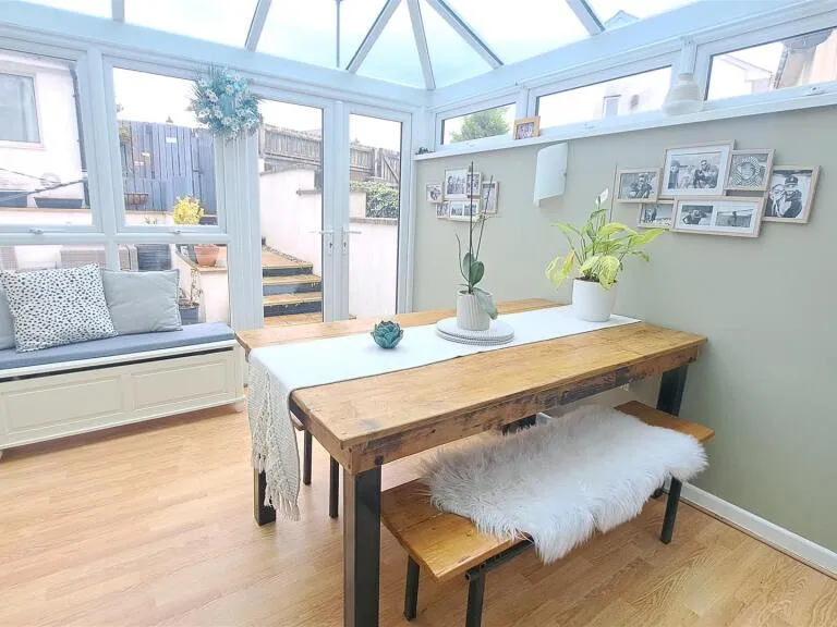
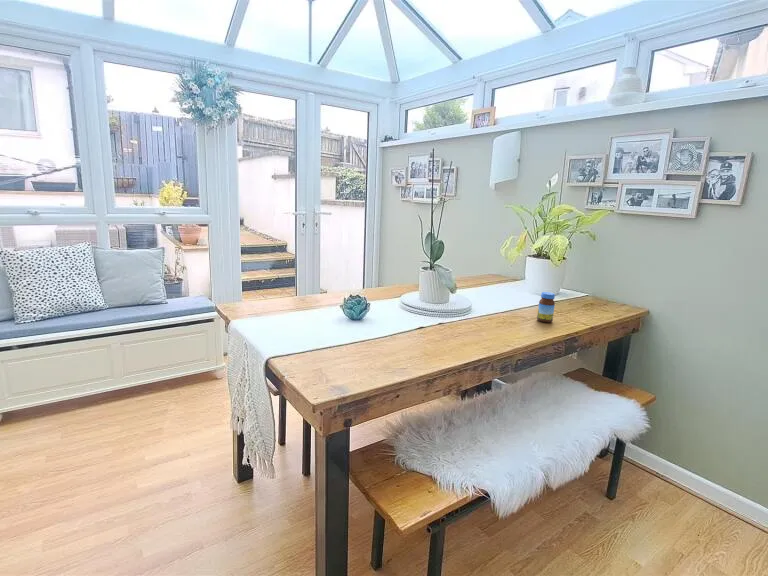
+ jar [536,291,556,324]
